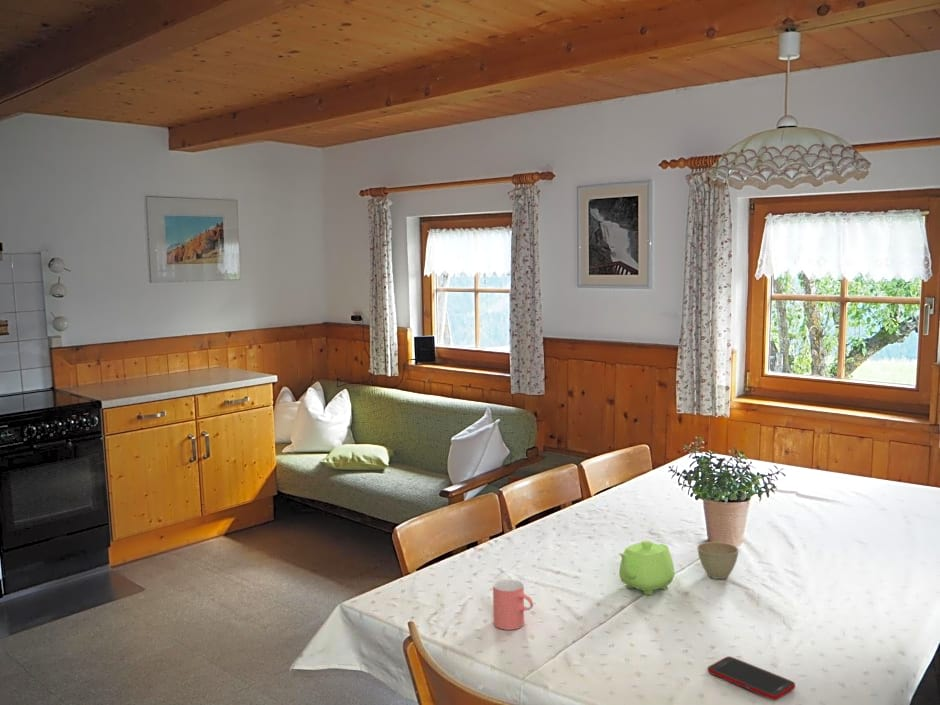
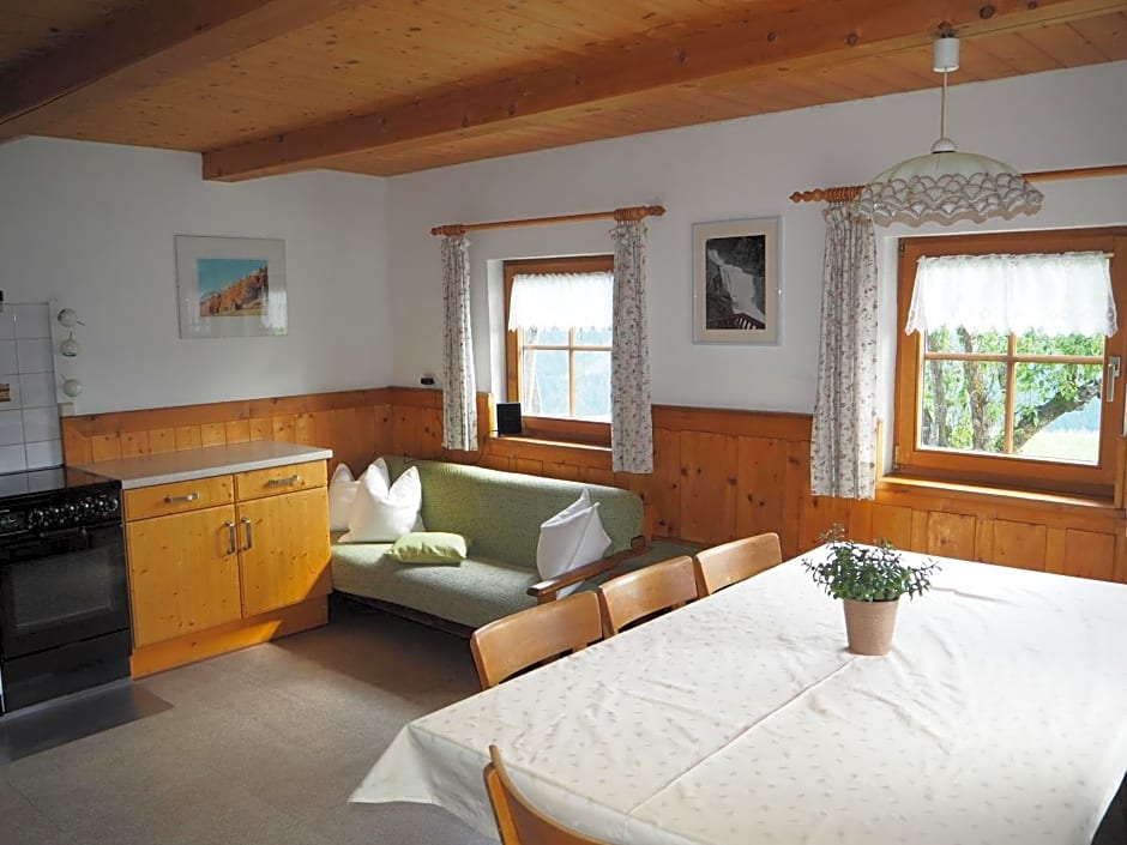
- flower pot [696,541,740,580]
- teapot [618,540,676,596]
- cell phone [707,655,796,701]
- cup [492,578,534,631]
